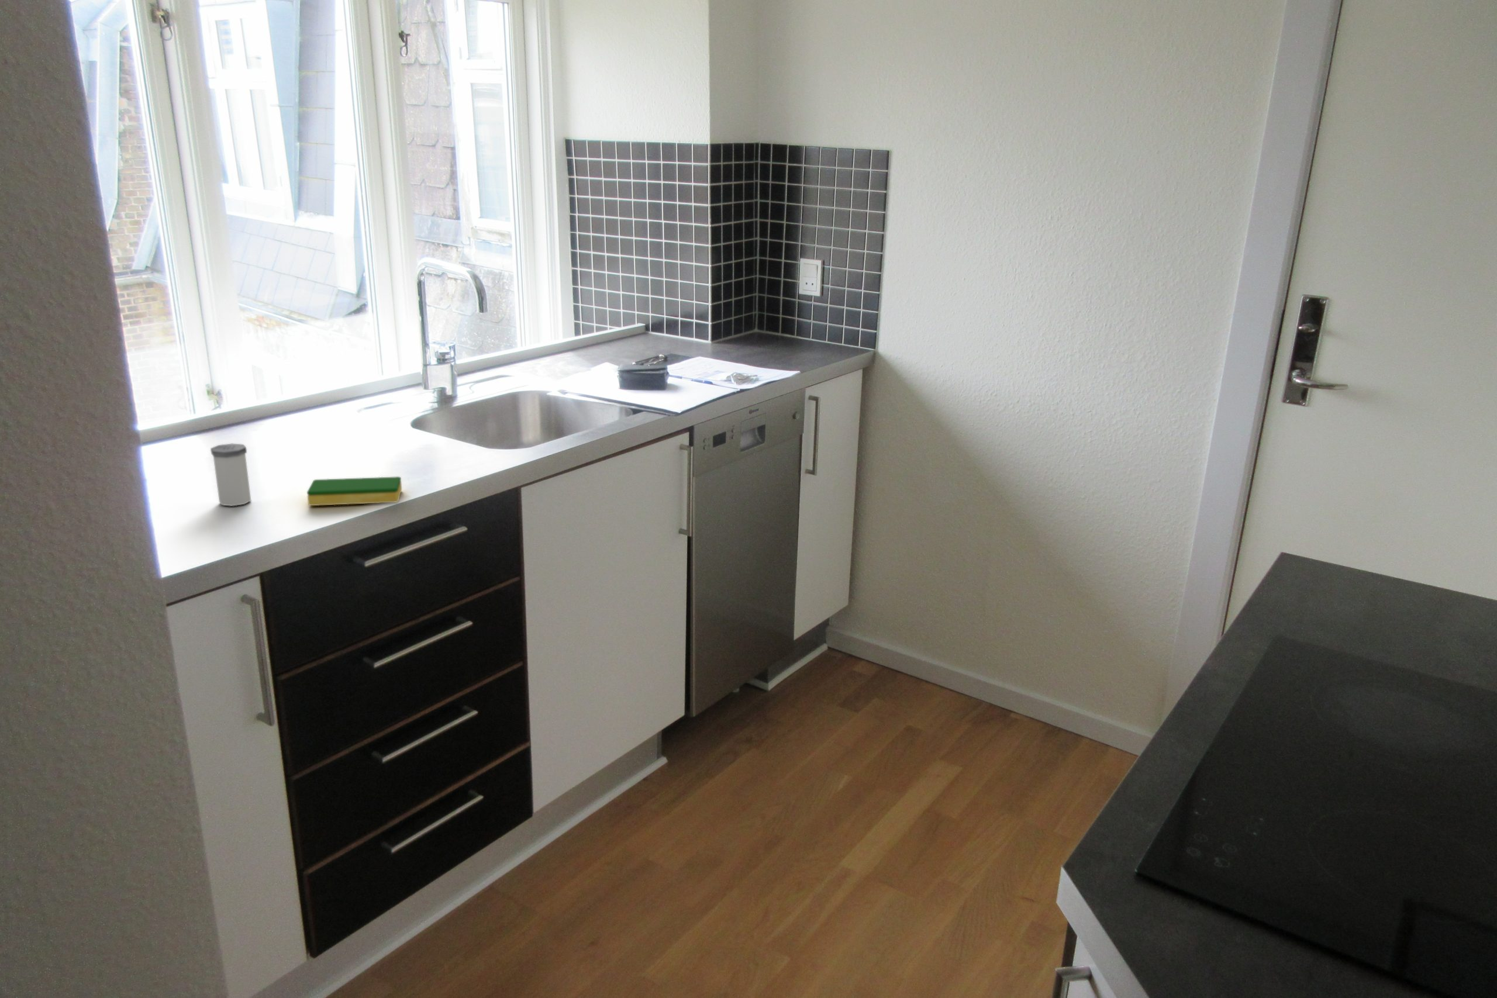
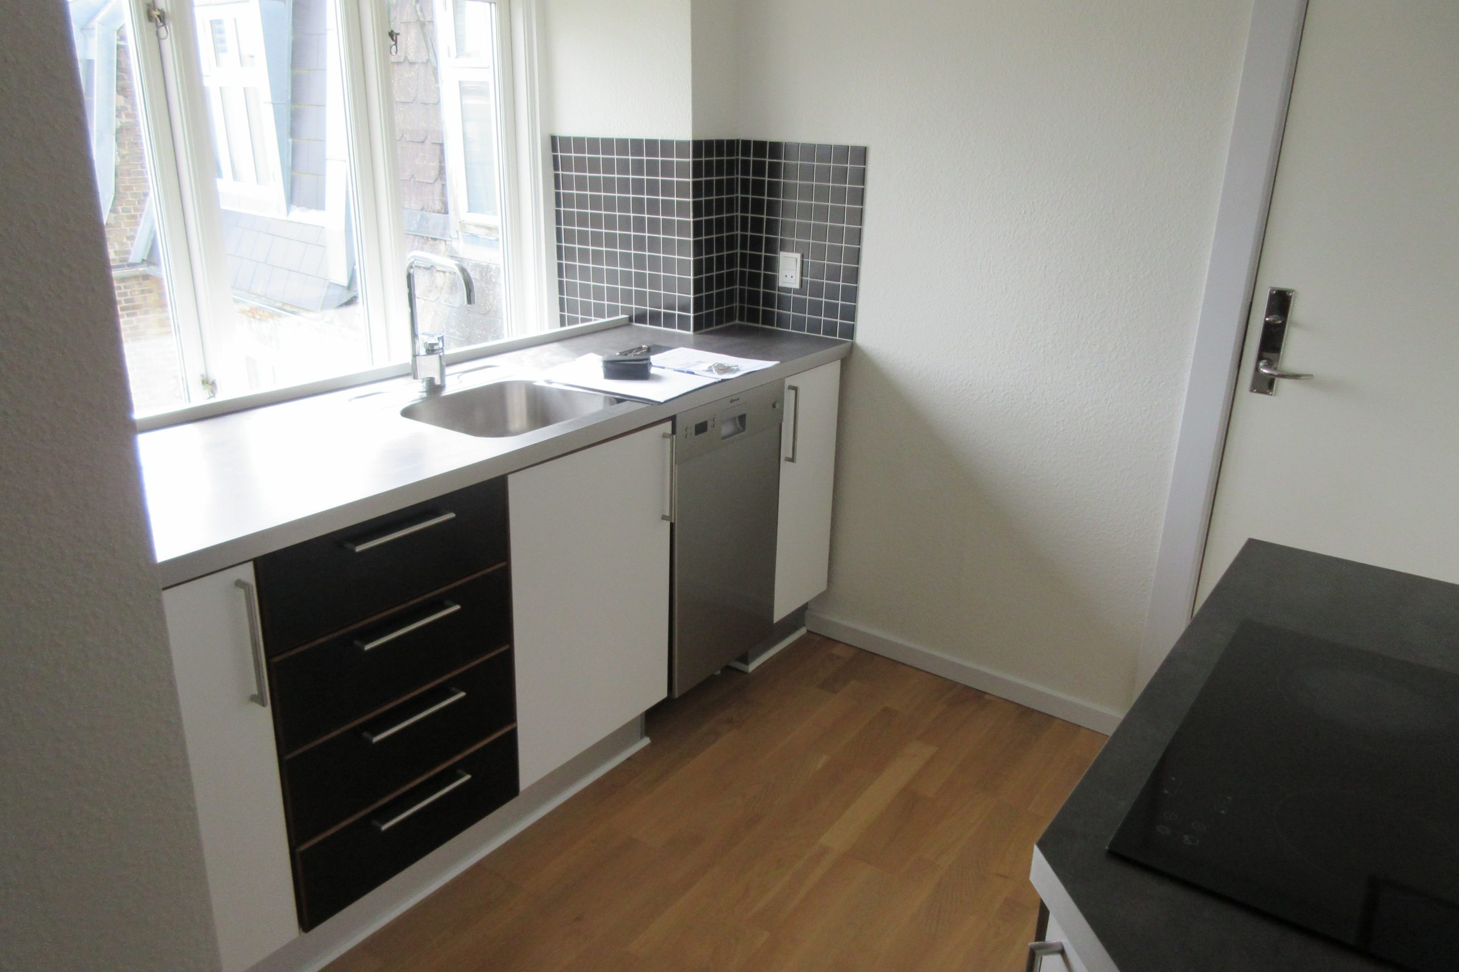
- dish sponge [306,476,402,507]
- salt shaker [209,443,252,507]
